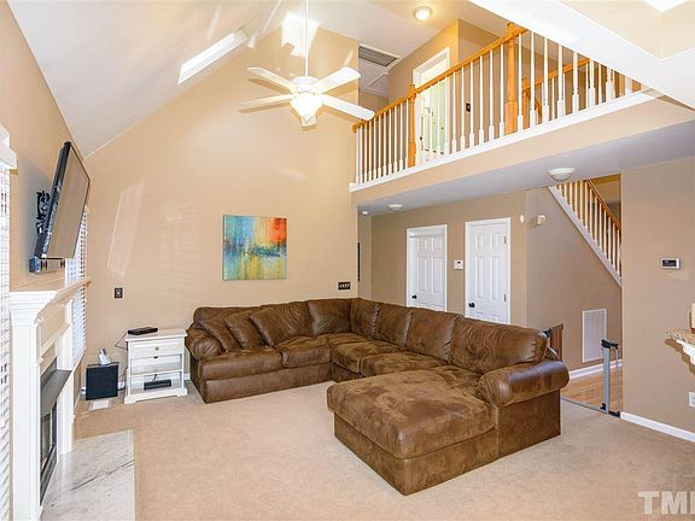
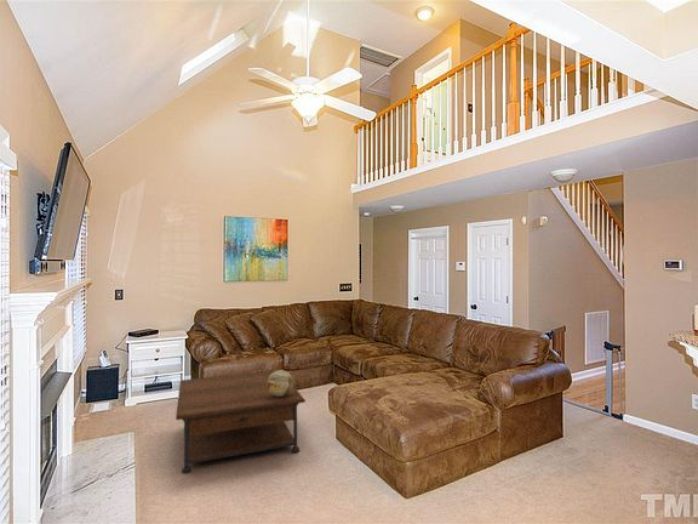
+ coffee table [174,369,307,474]
+ decorative sphere [267,369,294,397]
